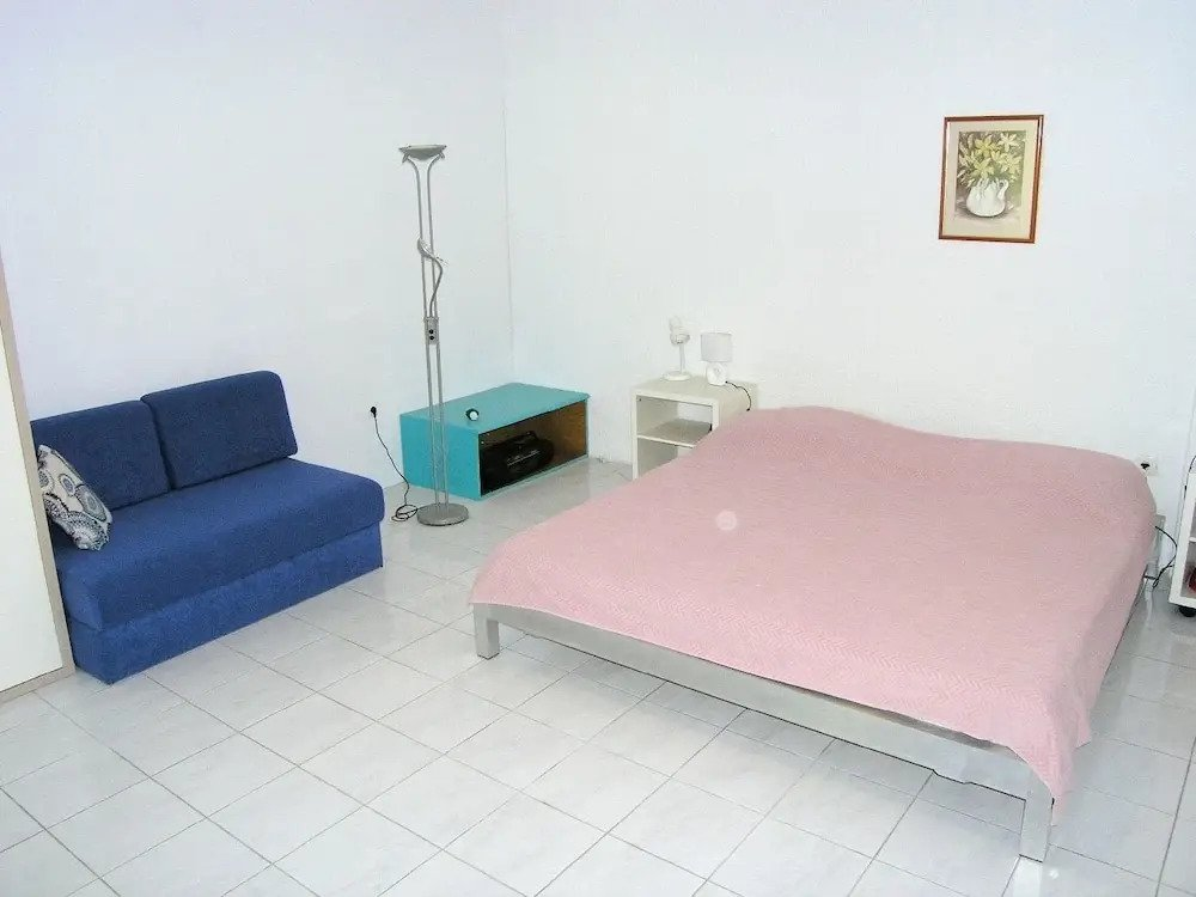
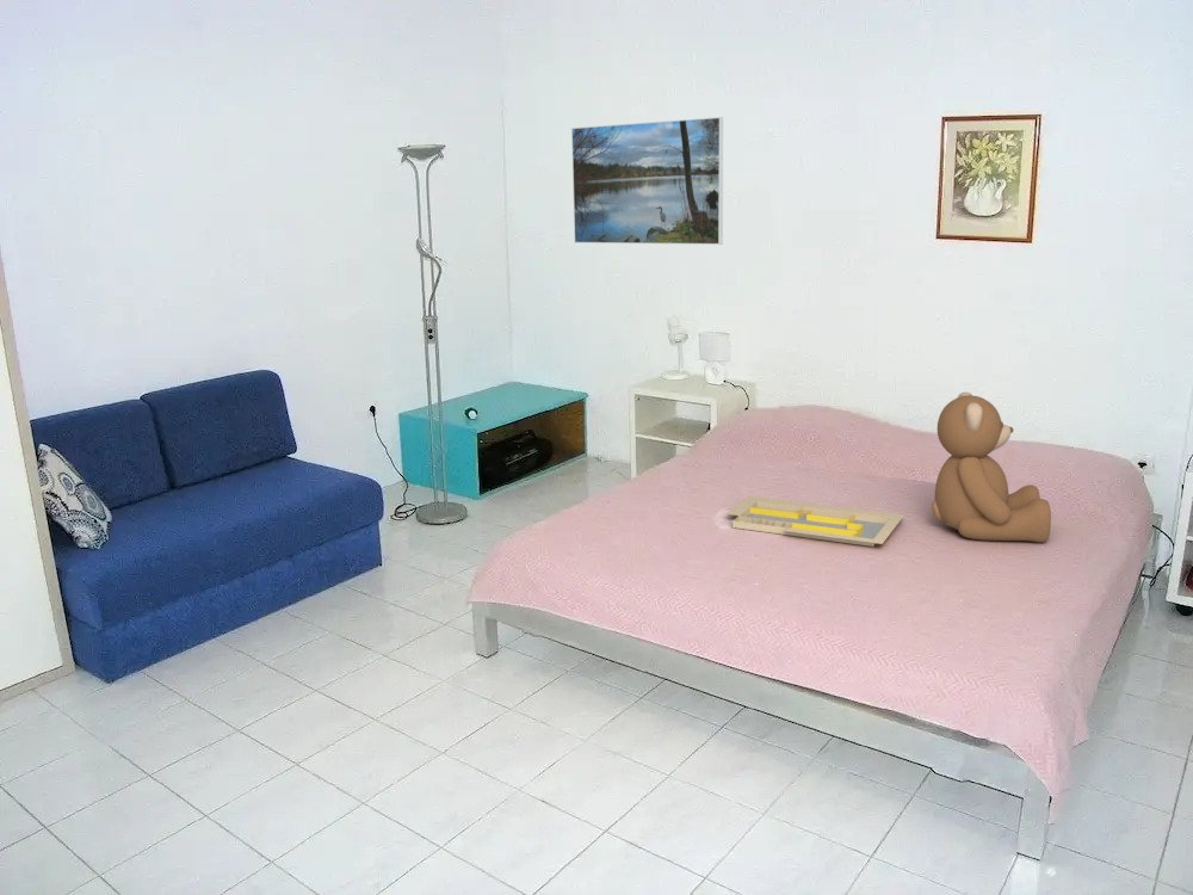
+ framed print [570,116,724,246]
+ serving tray [725,495,905,548]
+ teddy bear [931,391,1052,543]
